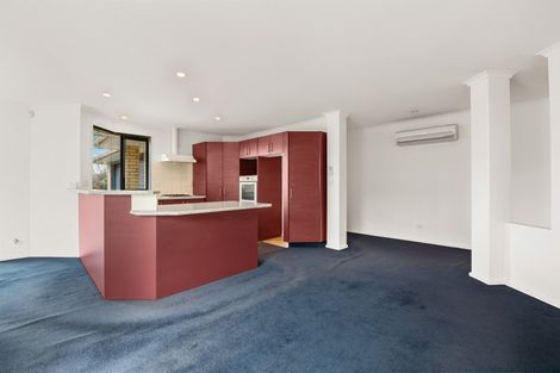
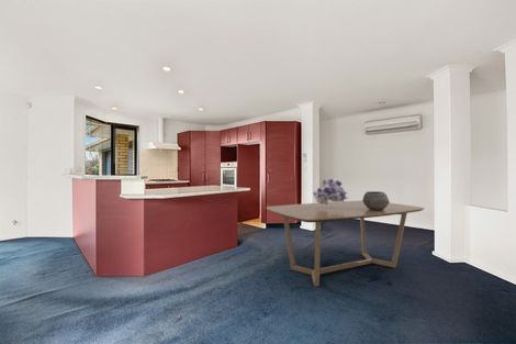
+ bouquet [312,178,349,204]
+ dining table [266,200,425,287]
+ ceramic pot [361,190,391,210]
